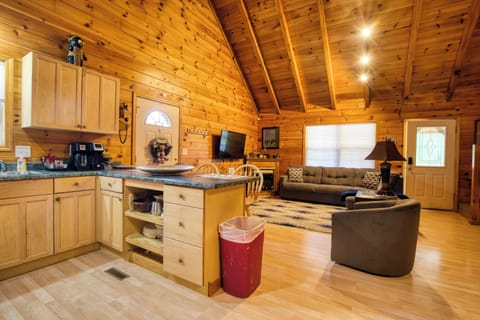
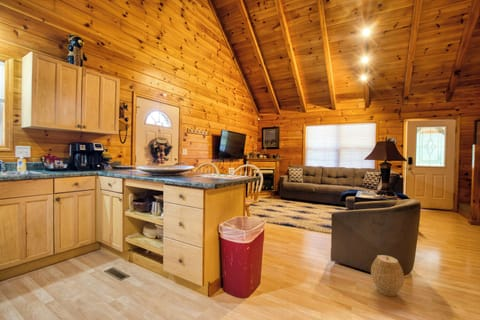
+ woven basket [370,254,405,297]
